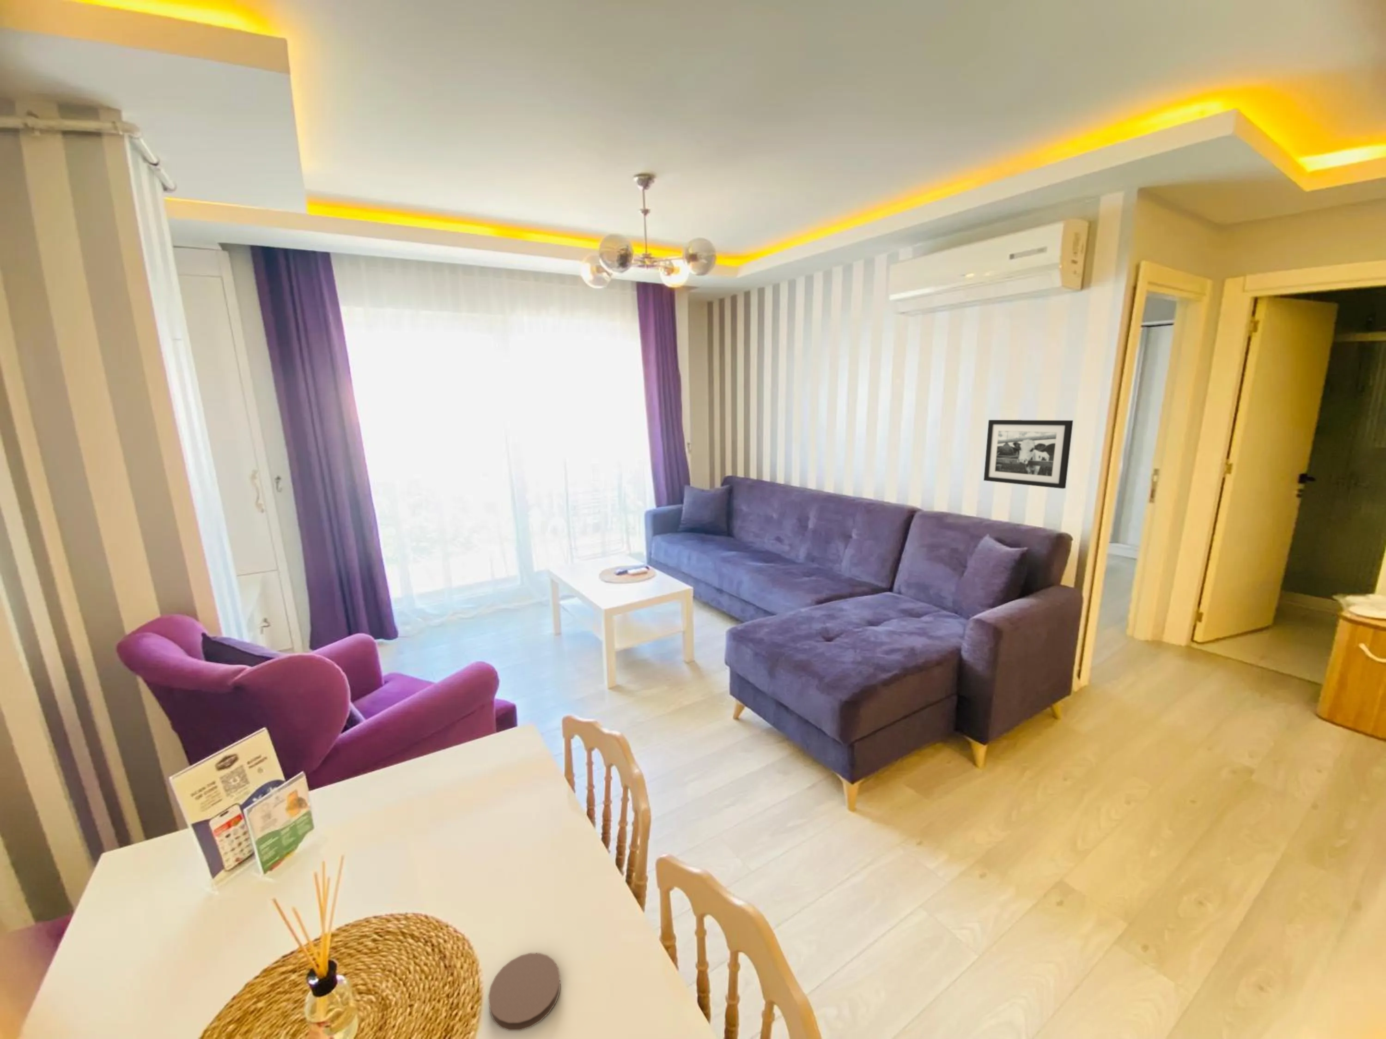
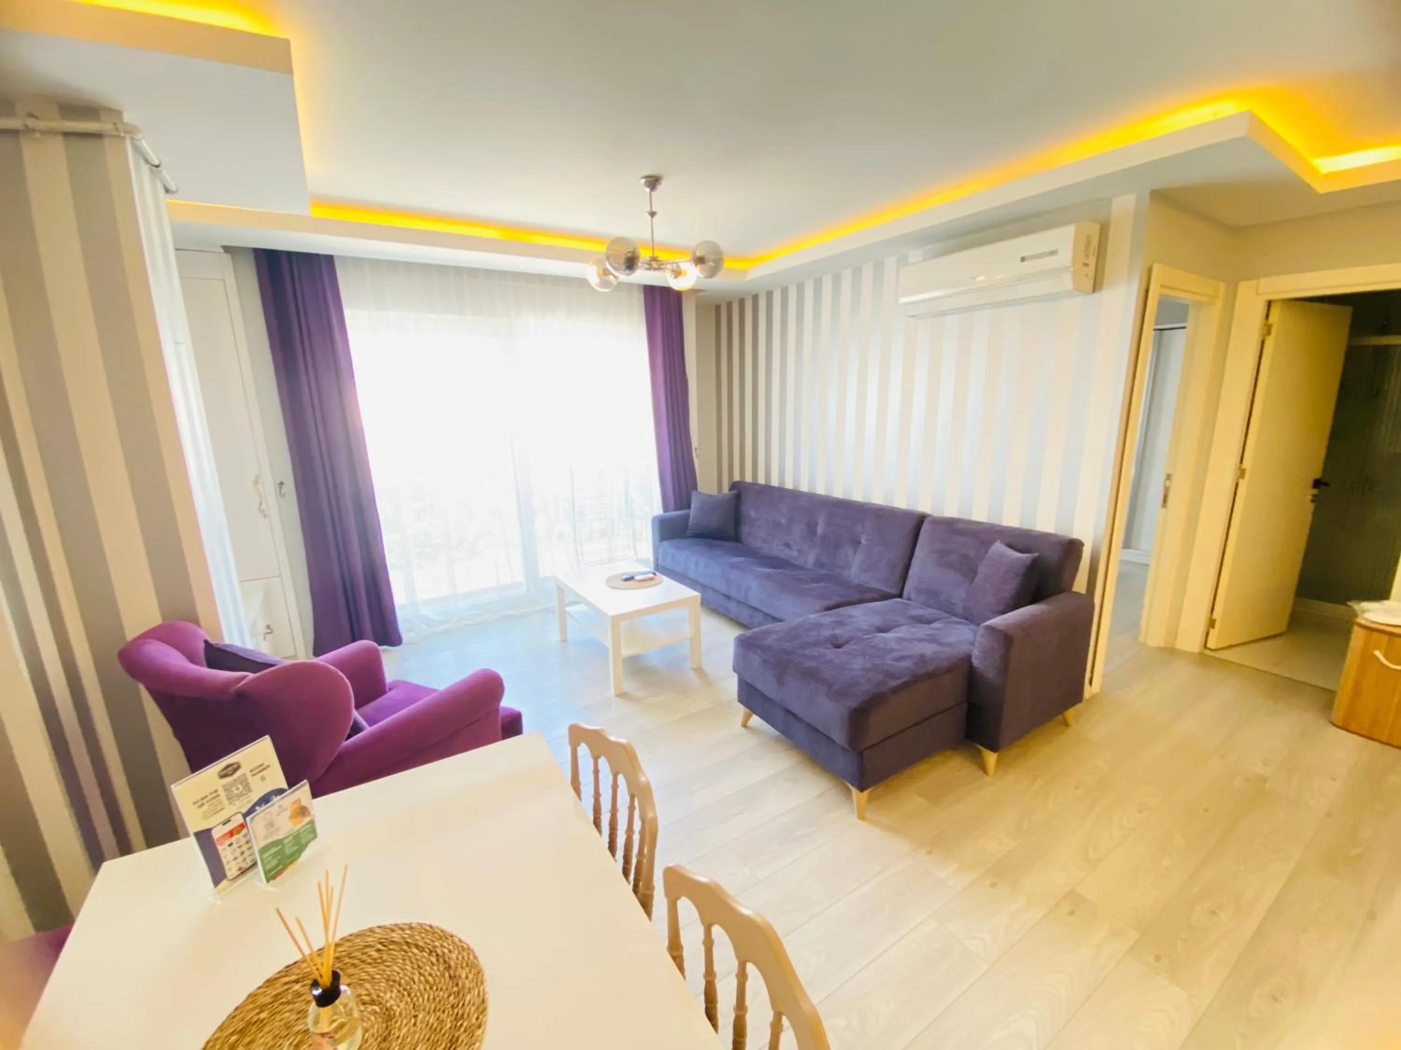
- coaster [488,953,561,1031]
- picture frame [983,419,1074,489]
